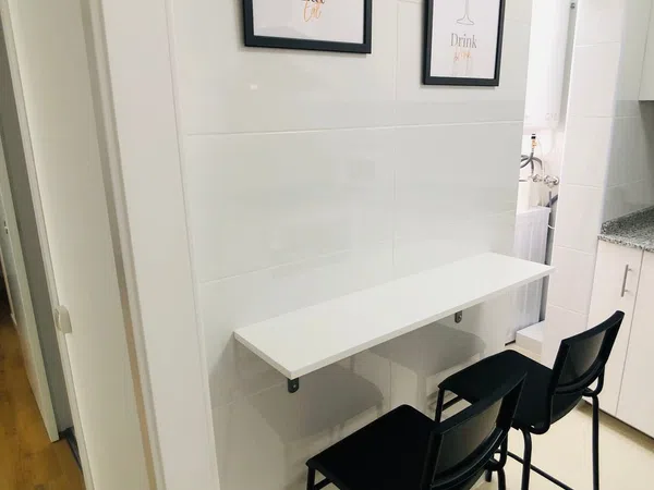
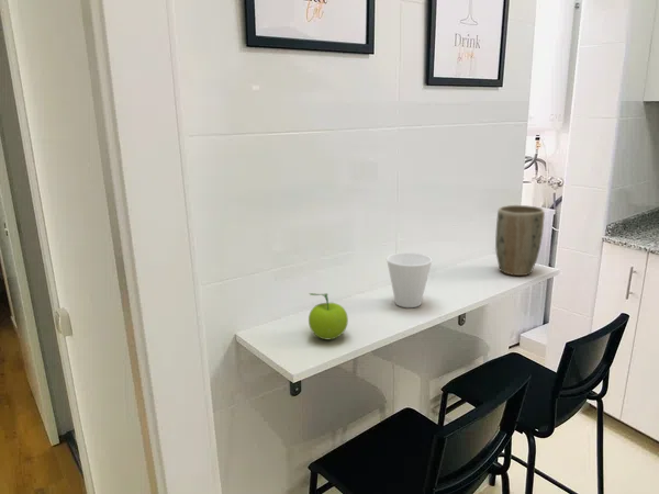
+ cup [386,251,434,308]
+ fruit [308,292,349,340]
+ plant pot [494,204,546,277]
